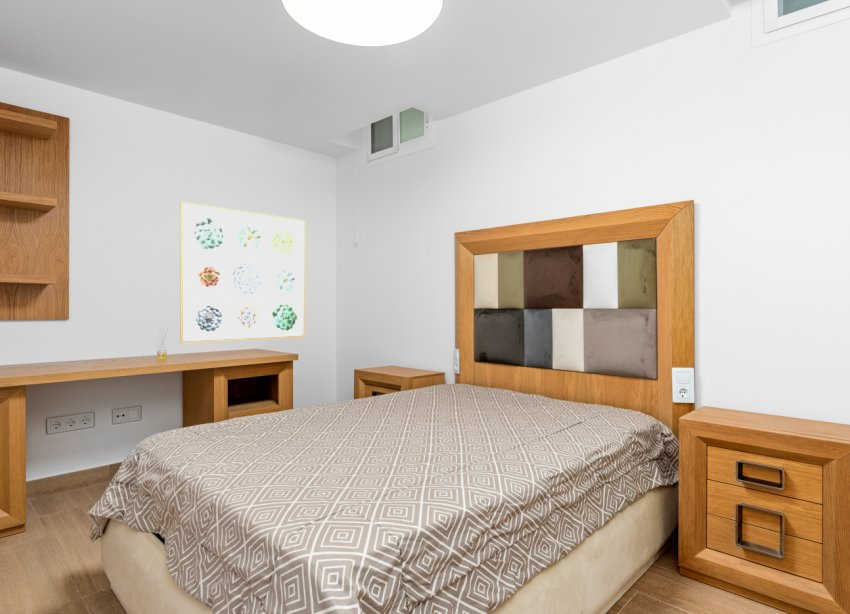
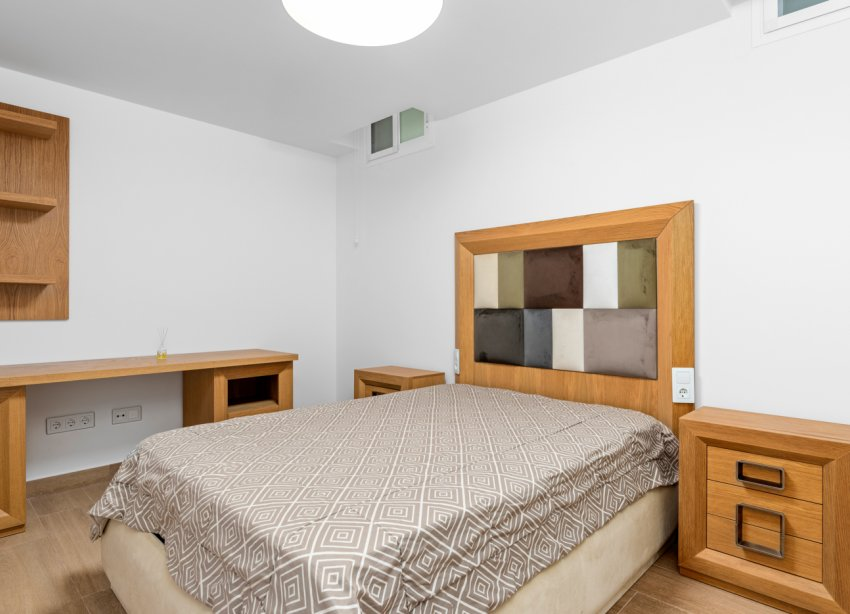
- wall art [179,201,306,345]
